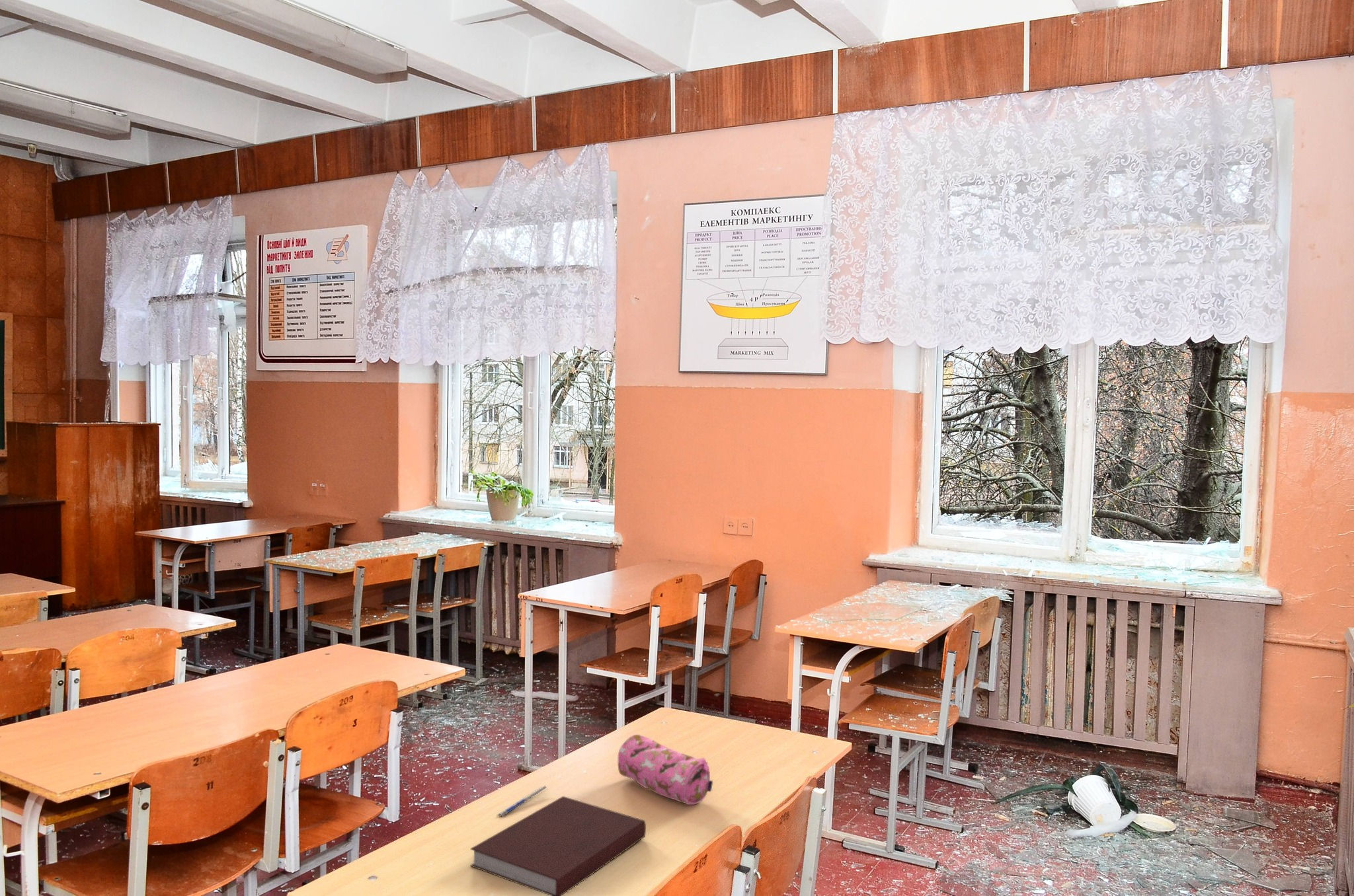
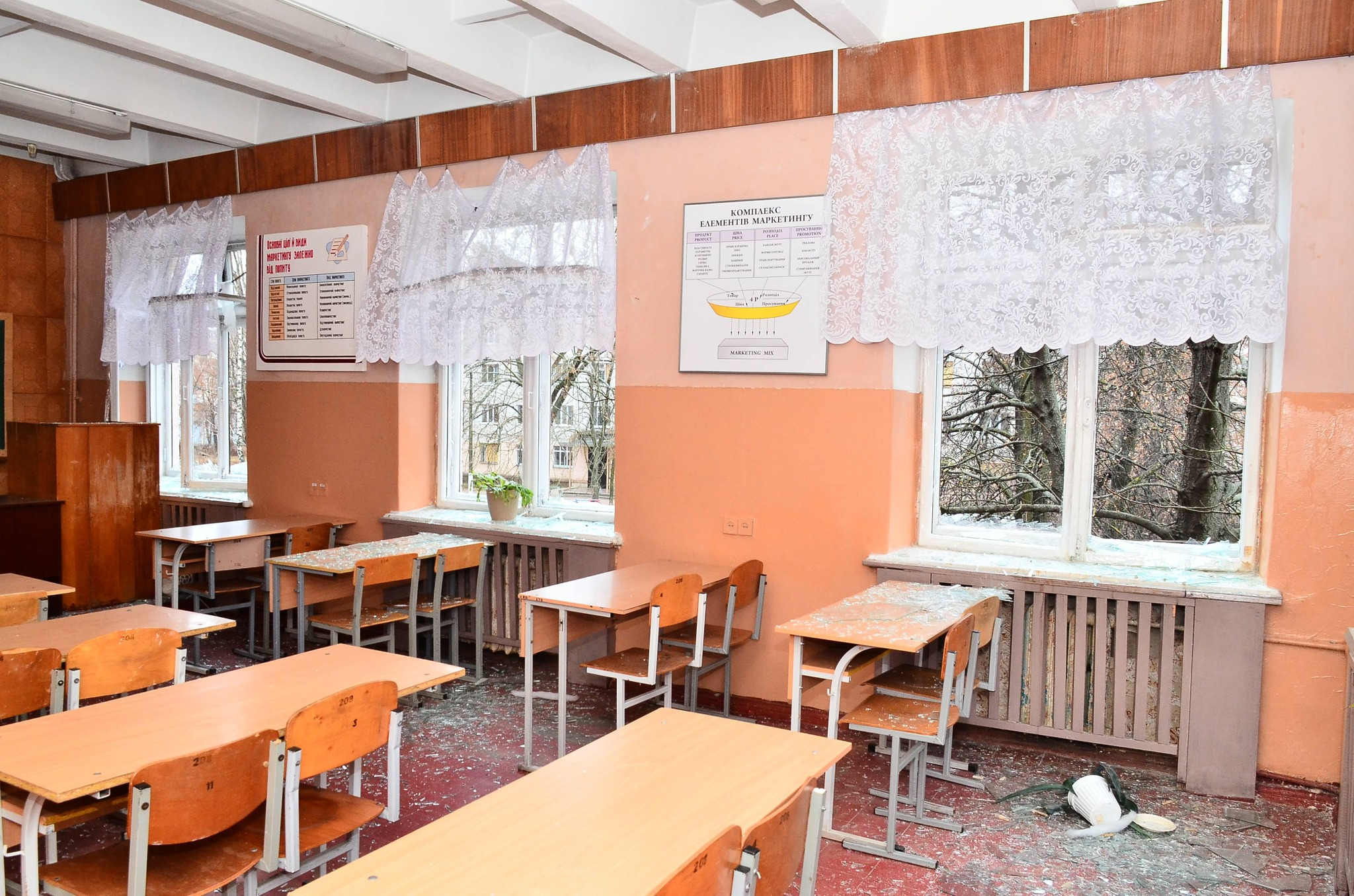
- pen [496,785,549,818]
- notebook [469,796,647,896]
- pencil case [617,734,713,805]
